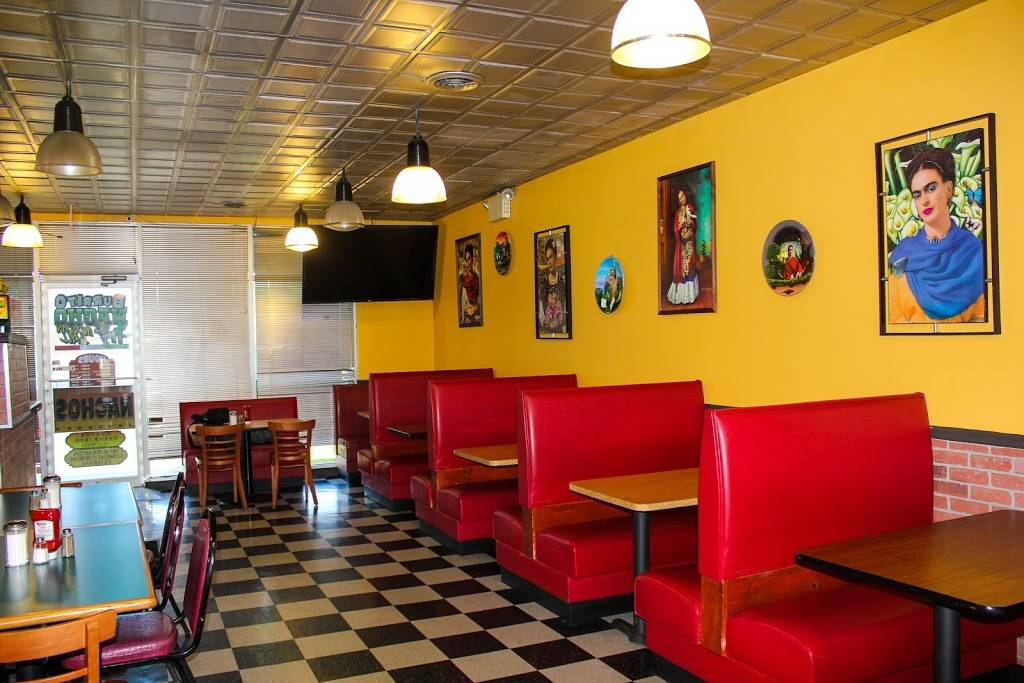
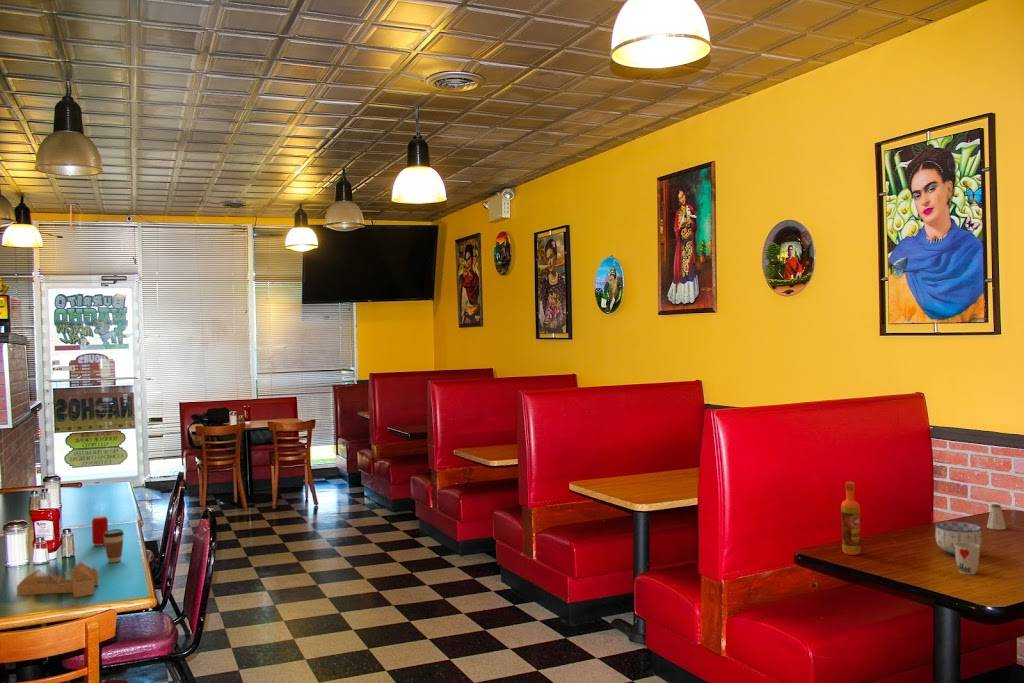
+ cup [954,542,981,576]
+ beverage can [91,515,109,547]
+ coffee cup [104,528,125,563]
+ house frame [16,560,99,598]
+ hot sauce [840,481,862,556]
+ saltshaker [986,503,1007,531]
+ bowl [934,520,983,557]
